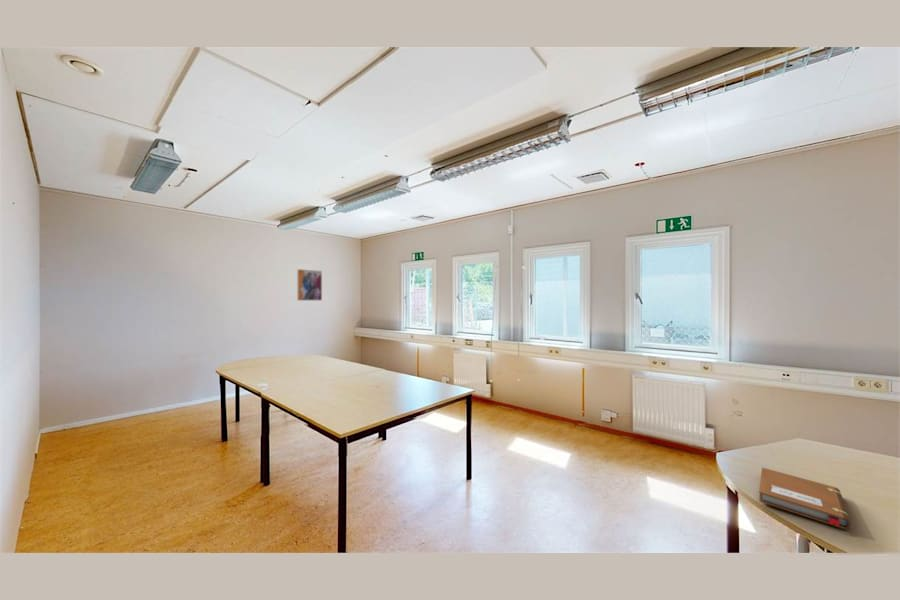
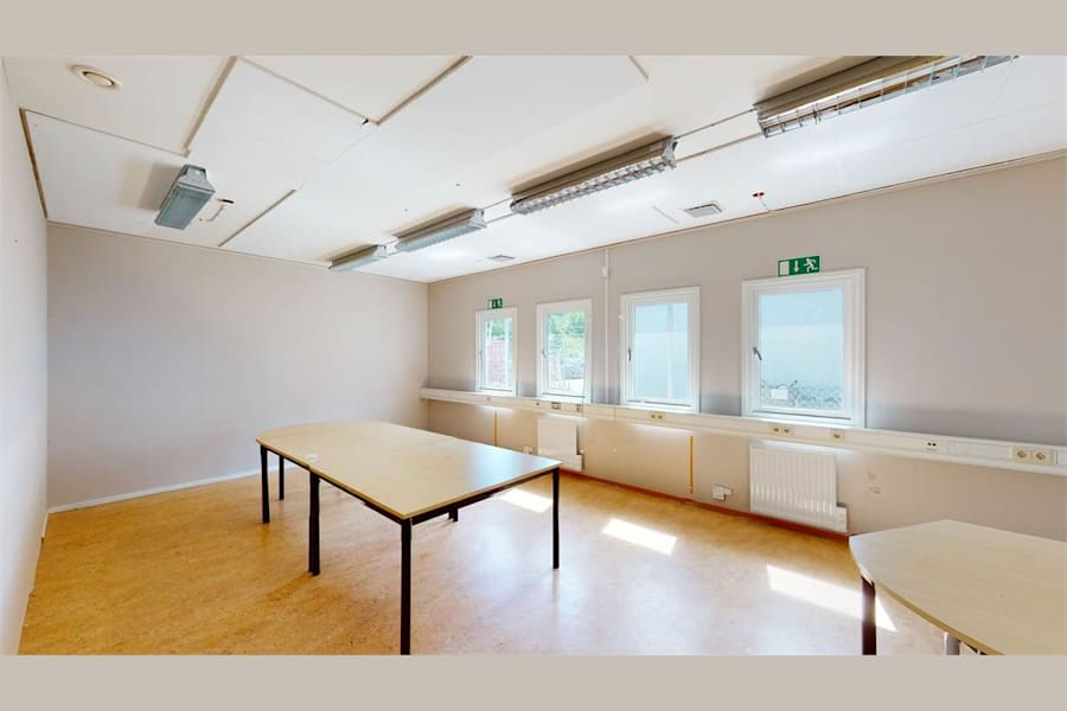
- notebook [758,466,851,530]
- wall art [296,268,323,302]
